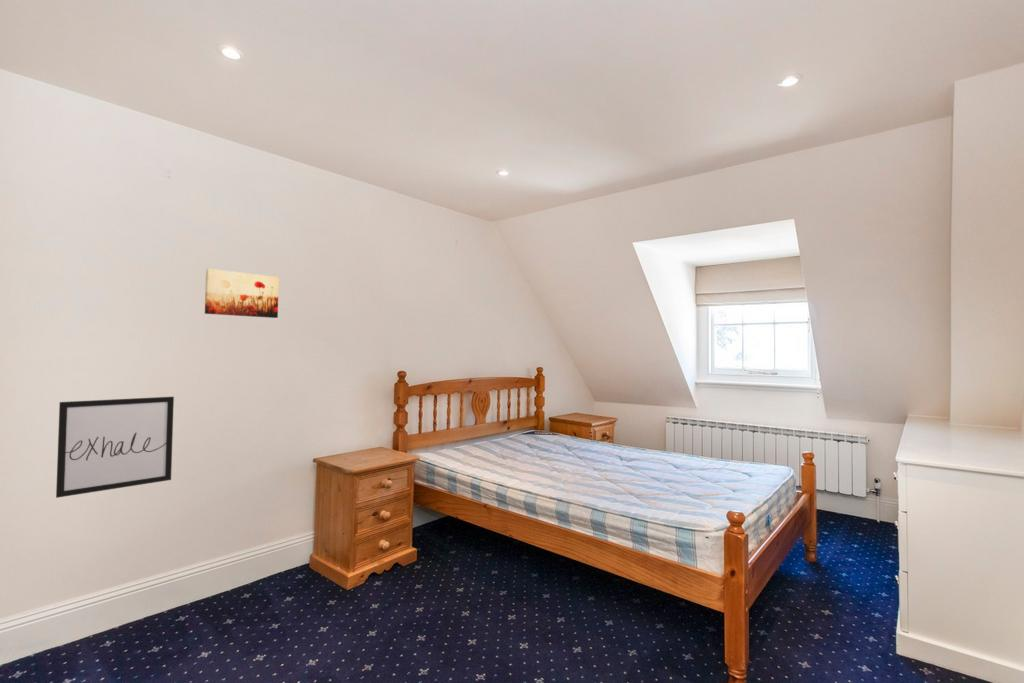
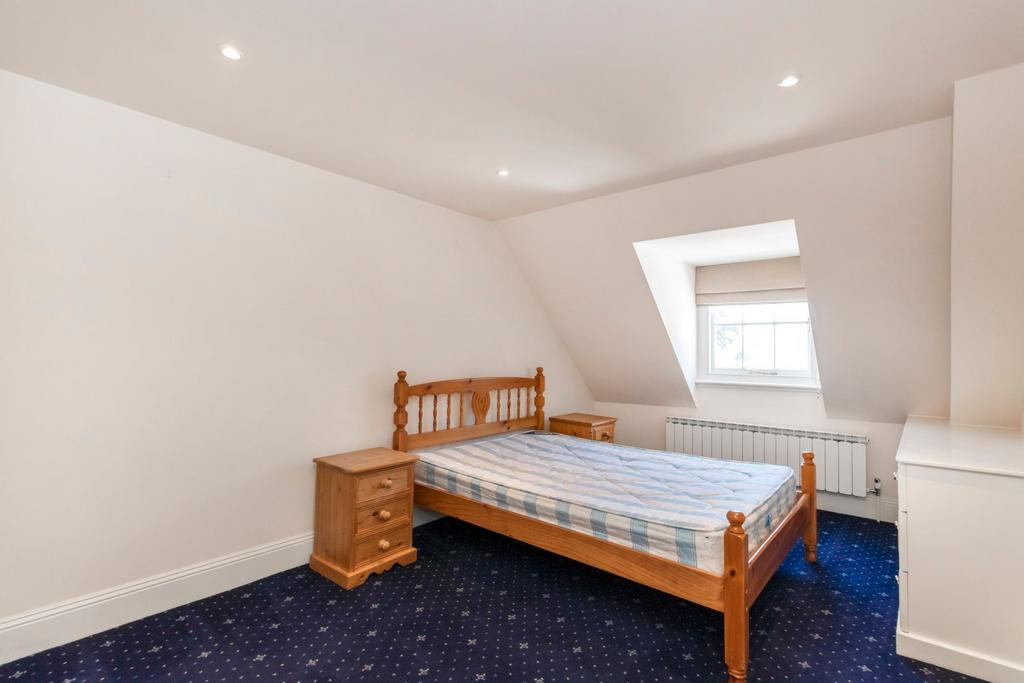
- wall art [204,268,280,319]
- wall art [55,396,175,499]
